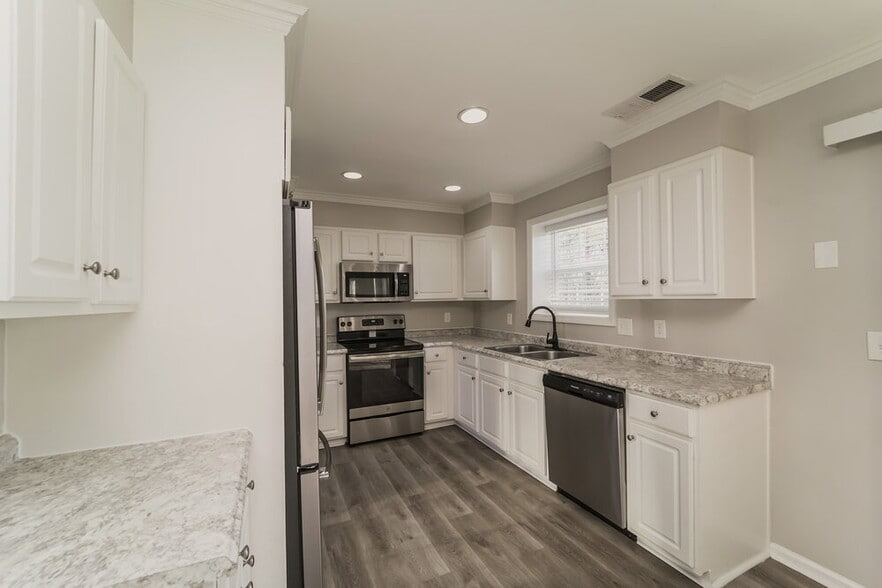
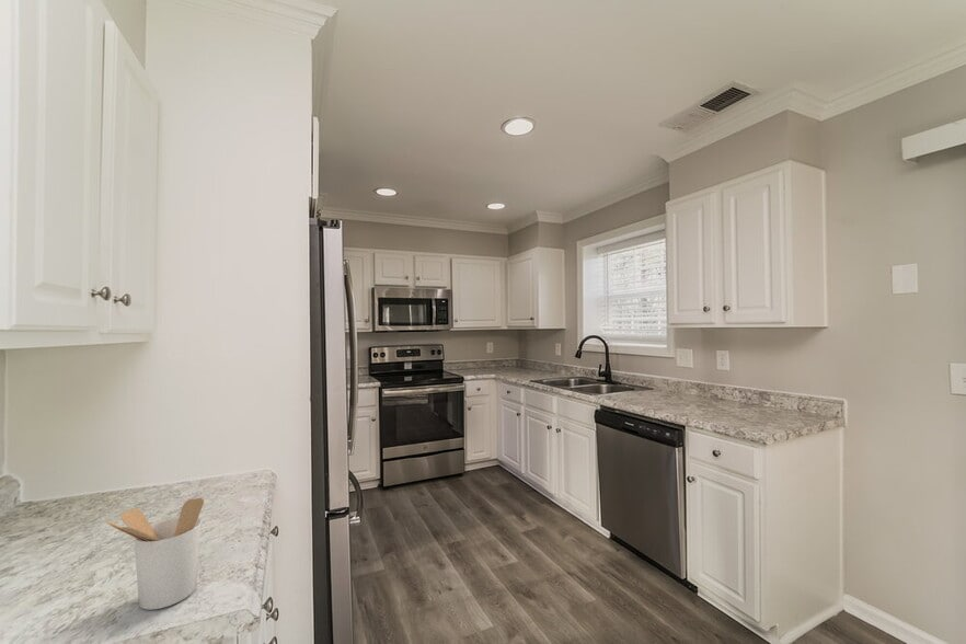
+ utensil holder [105,497,205,611]
